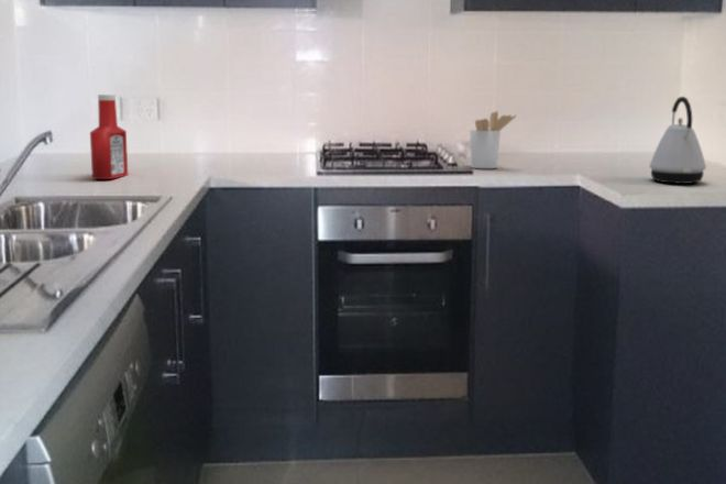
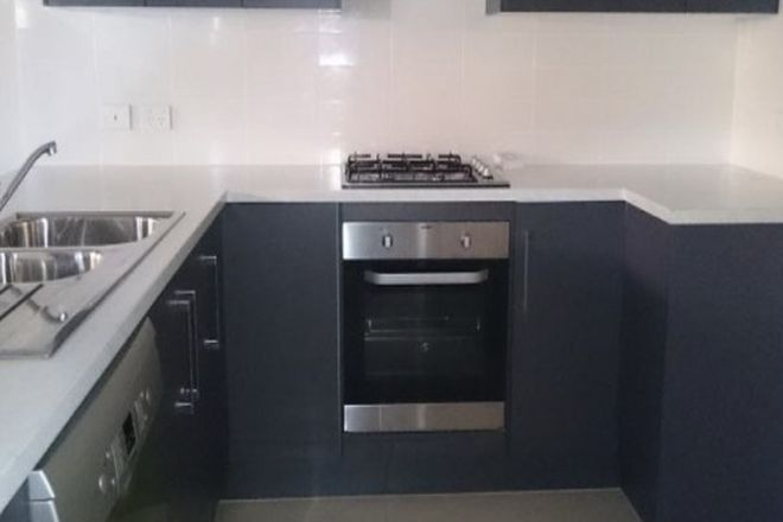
- kettle [648,96,707,185]
- utensil holder [469,110,517,169]
- soap bottle [89,94,129,180]
